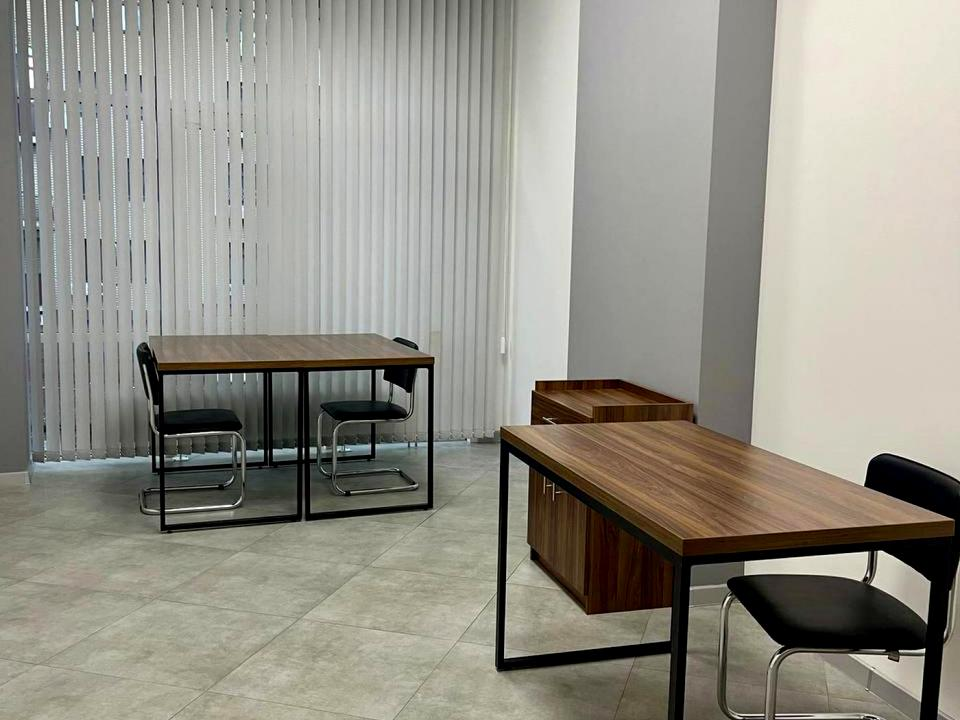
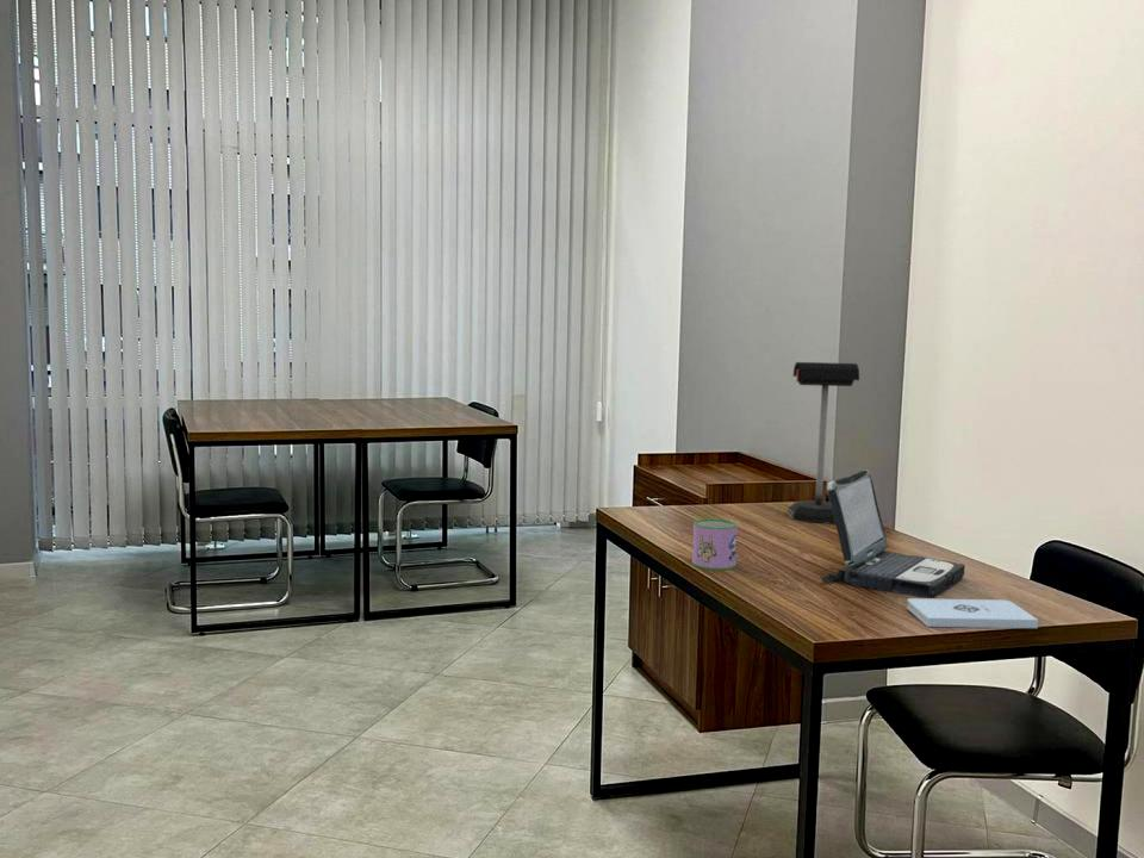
+ mailbox [786,361,860,524]
+ notepad [906,597,1039,629]
+ laptop [820,468,966,599]
+ mug [691,517,739,572]
